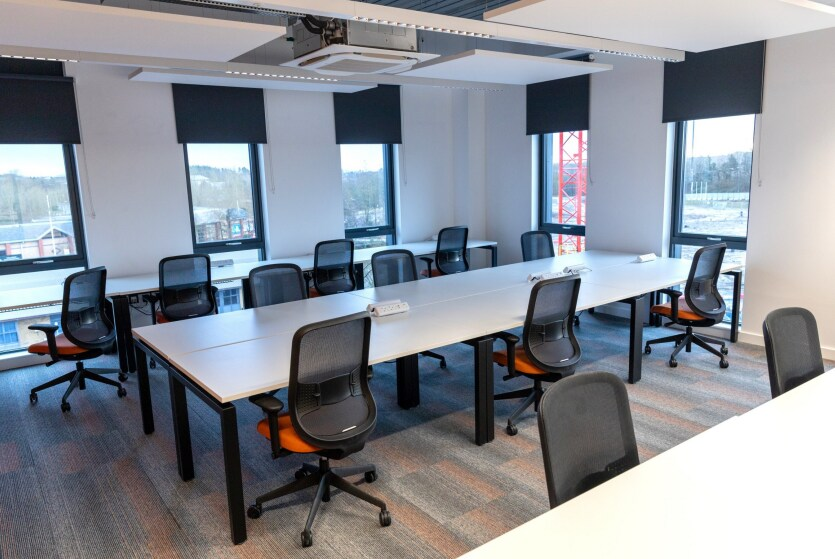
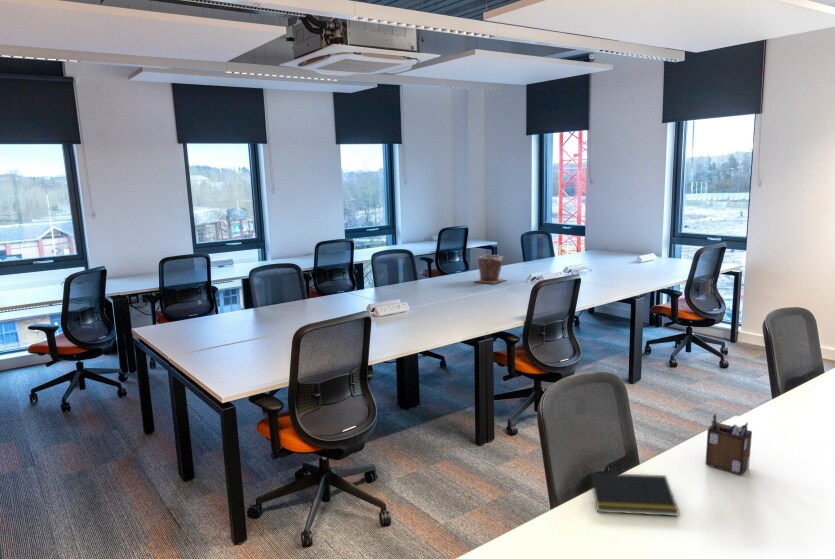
+ desk organizer [705,413,753,476]
+ notepad [587,472,680,517]
+ plant pot [473,254,507,284]
